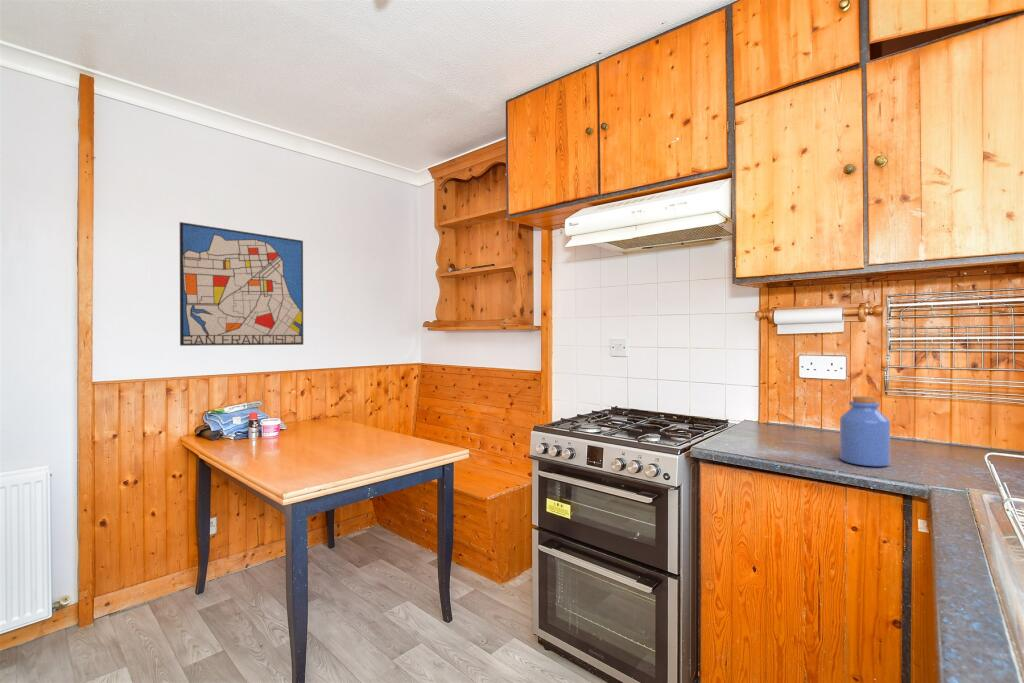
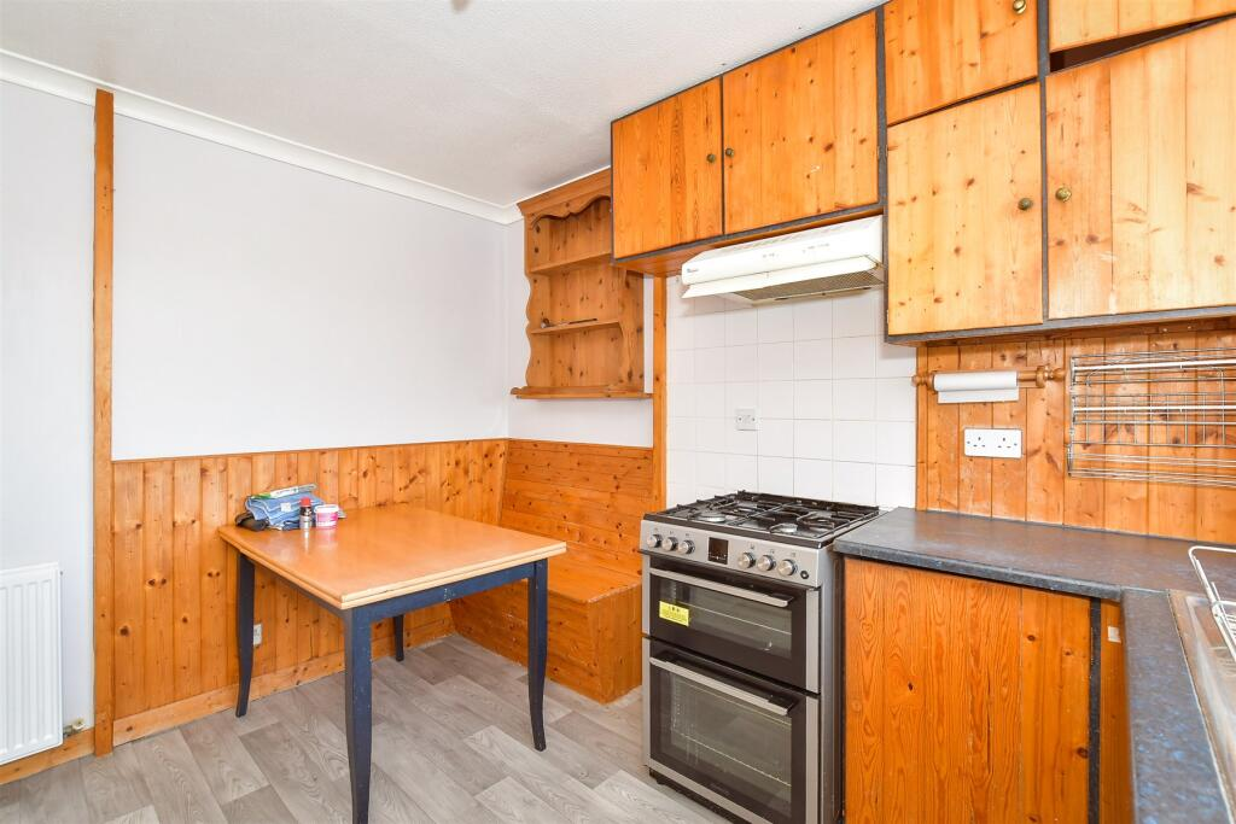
- wall art [179,221,304,347]
- jar [839,395,891,467]
